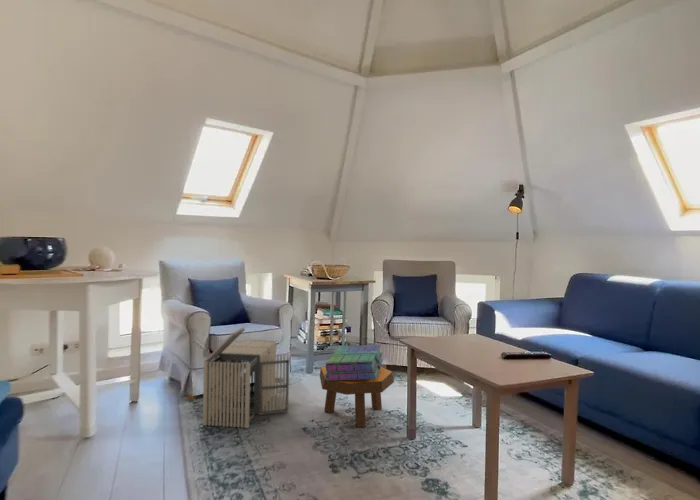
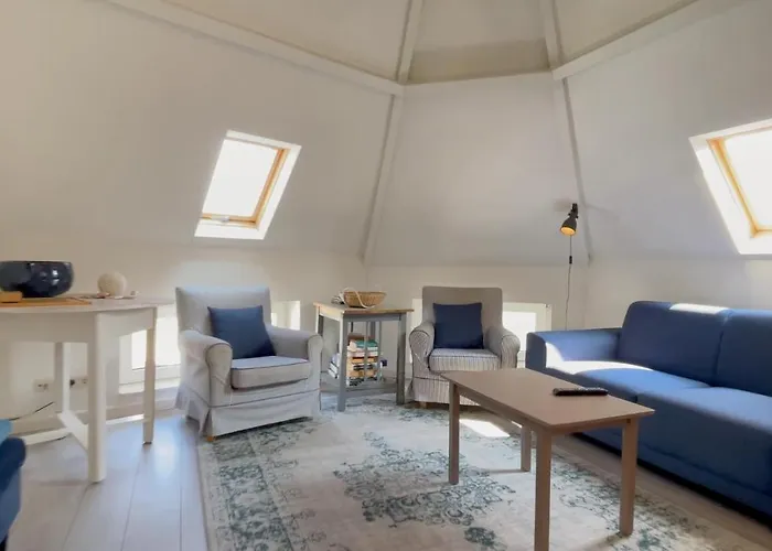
- footstool [319,365,395,429]
- stack of books [325,344,384,380]
- storage bin [202,326,290,429]
